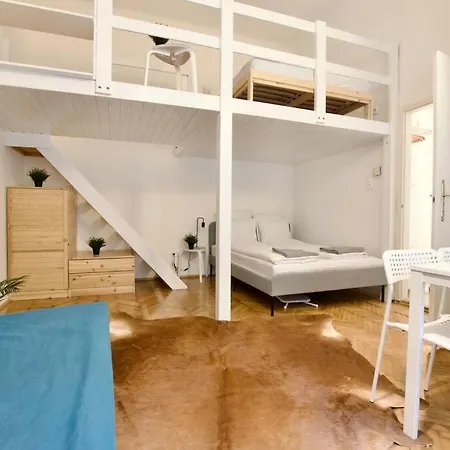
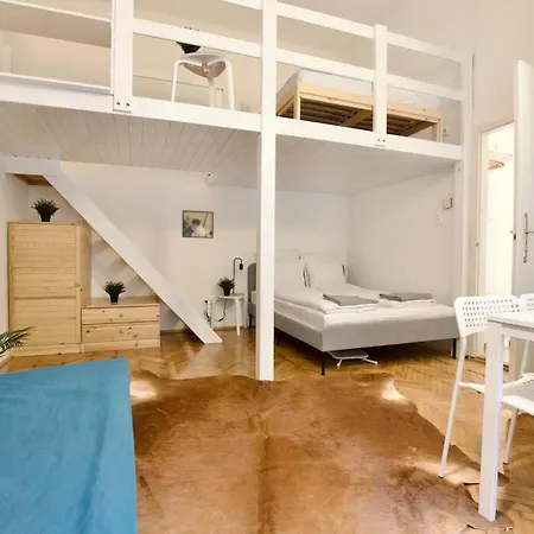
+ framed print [180,209,215,240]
